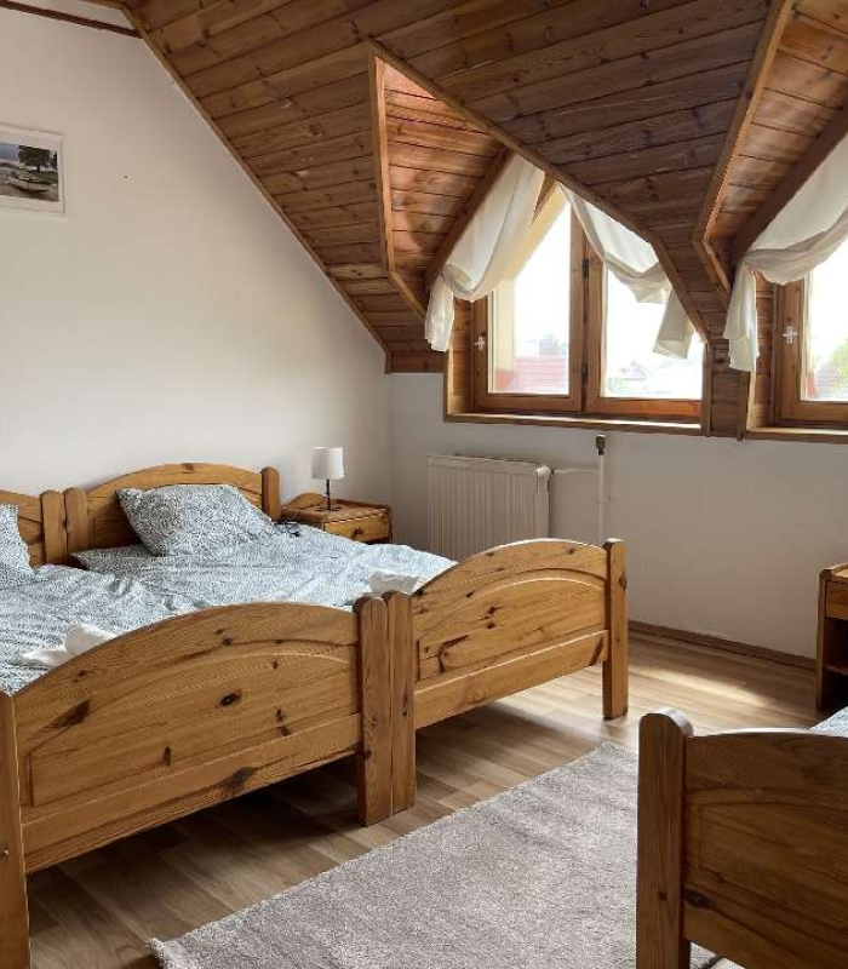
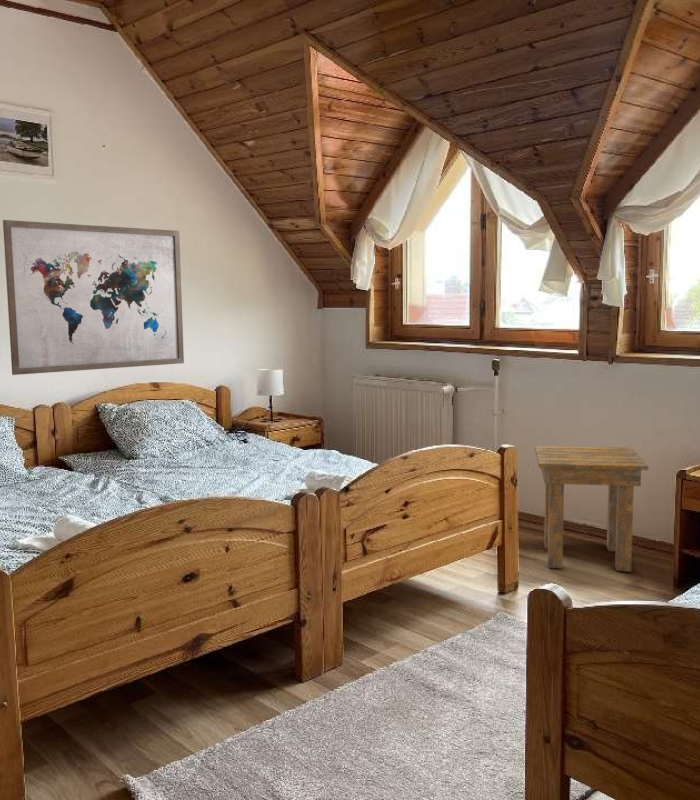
+ wall art [2,219,185,376]
+ side table [534,445,649,573]
